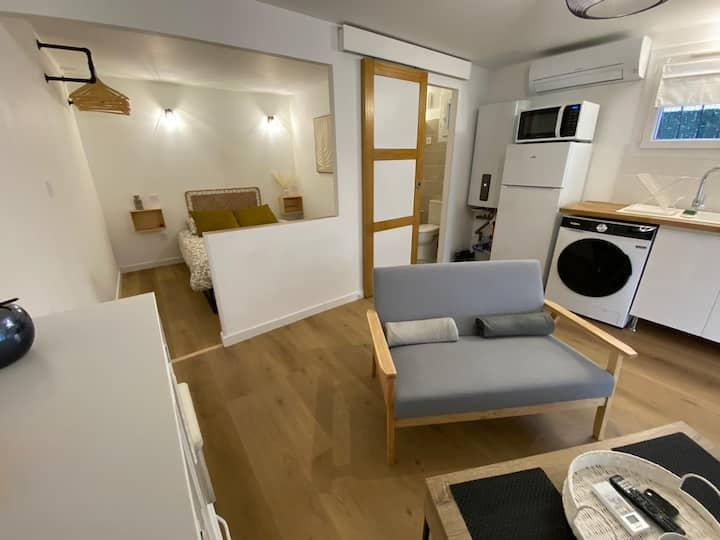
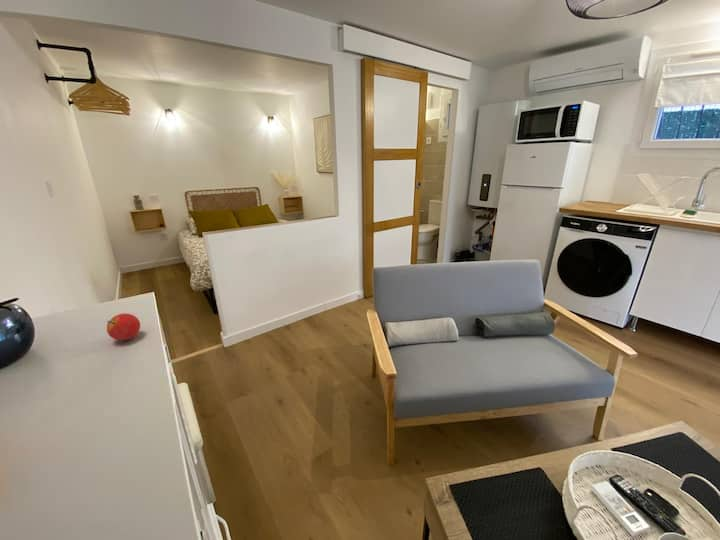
+ fruit [106,312,141,341]
